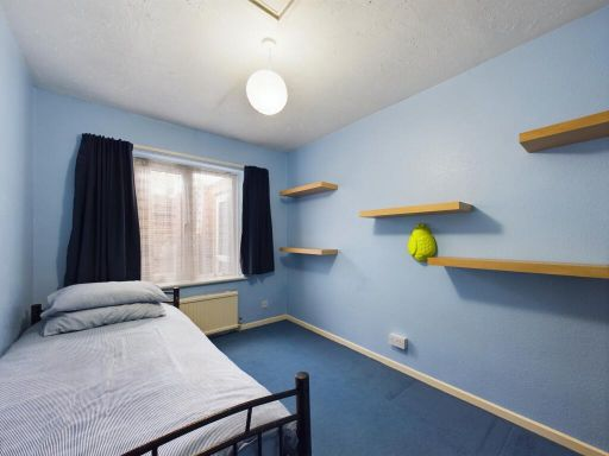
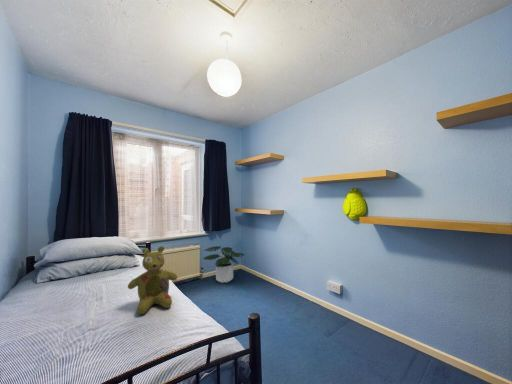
+ stuffed bear [127,245,178,315]
+ potted plant [203,245,246,284]
